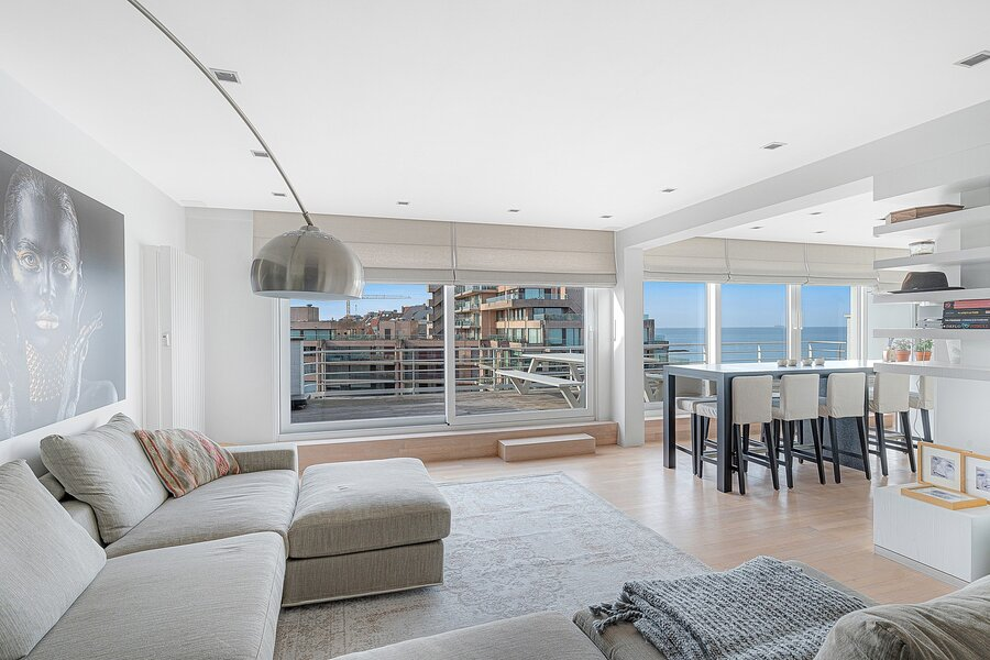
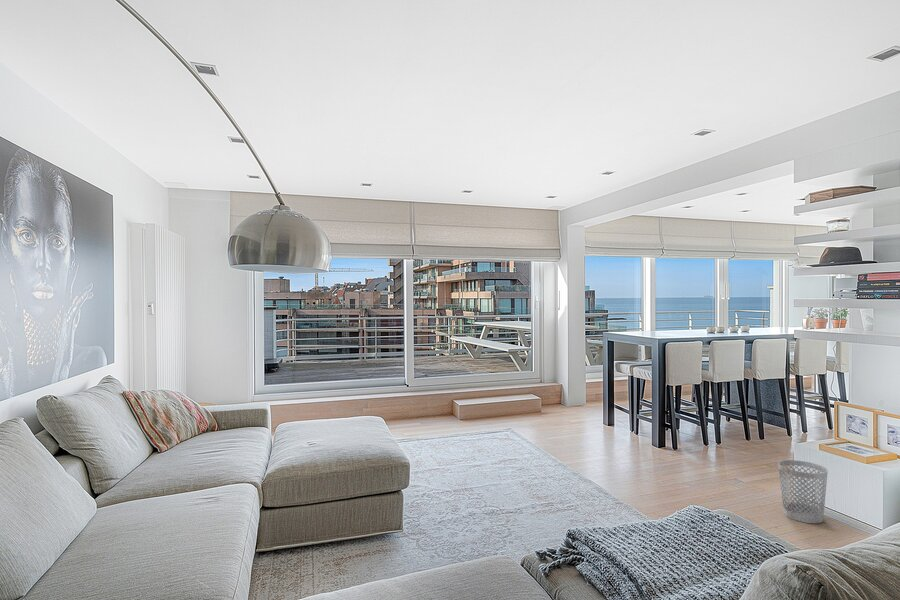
+ wastebasket [778,459,829,524]
